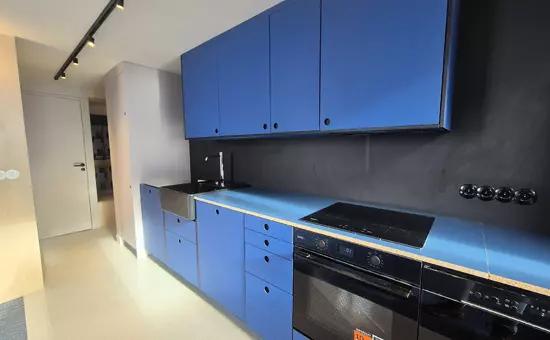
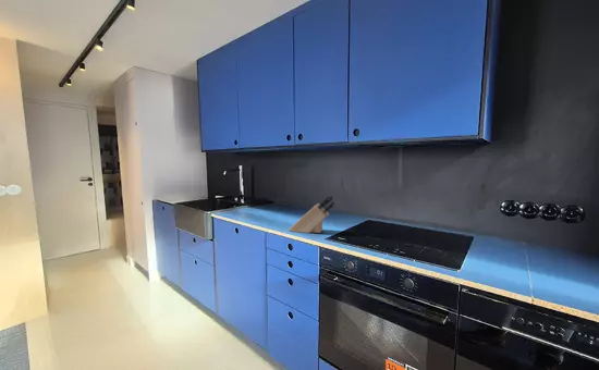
+ knife block [288,195,335,234]
